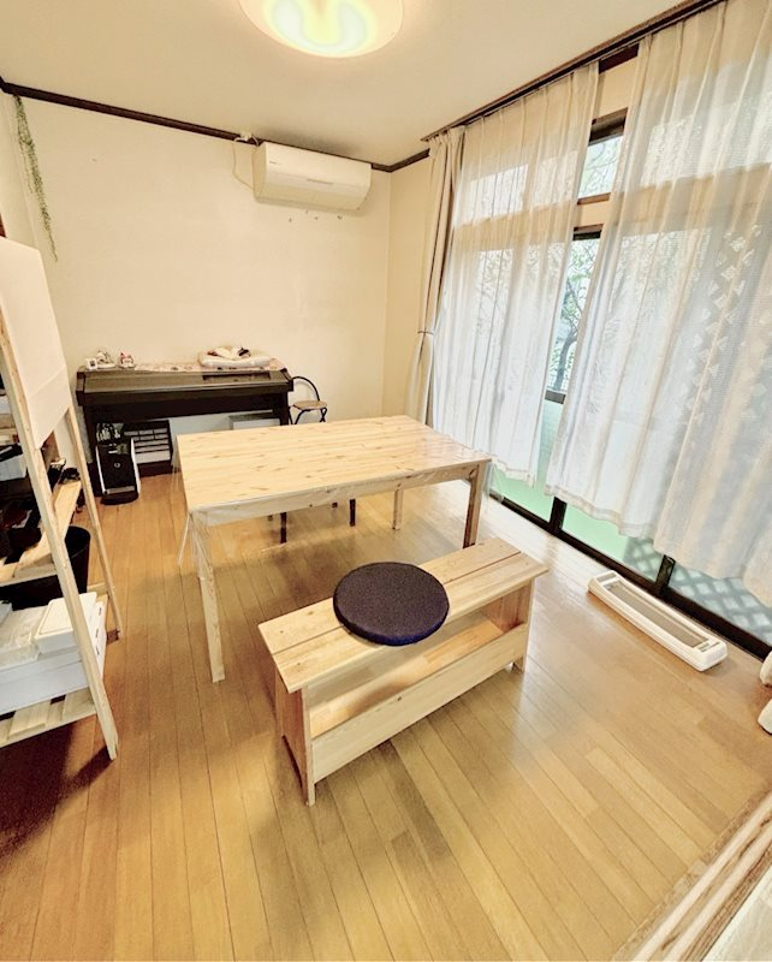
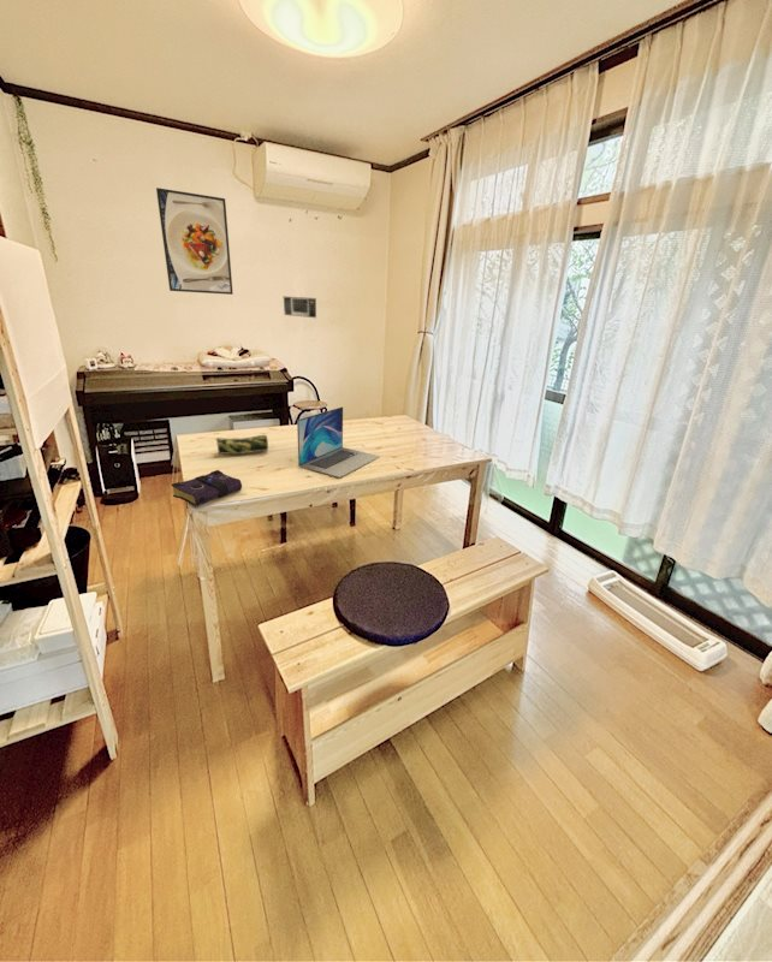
+ laptop [296,405,381,479]
+ pencil case [213,434,269,456]
+ book [171,469,243,507]
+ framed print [155,186,234,296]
+ calendar [283,296,317,319]
